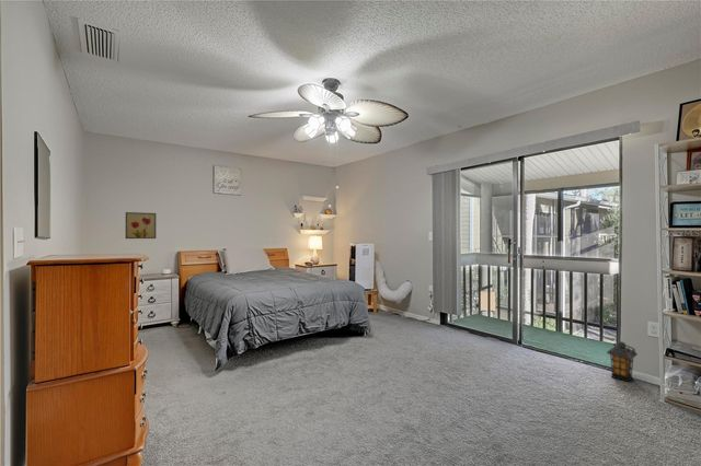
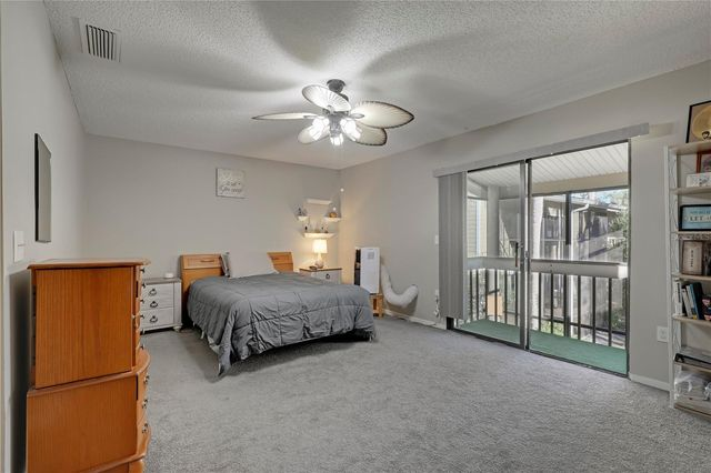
- wall art [125,211,157,240]
- lantern [606,340,639,383]
